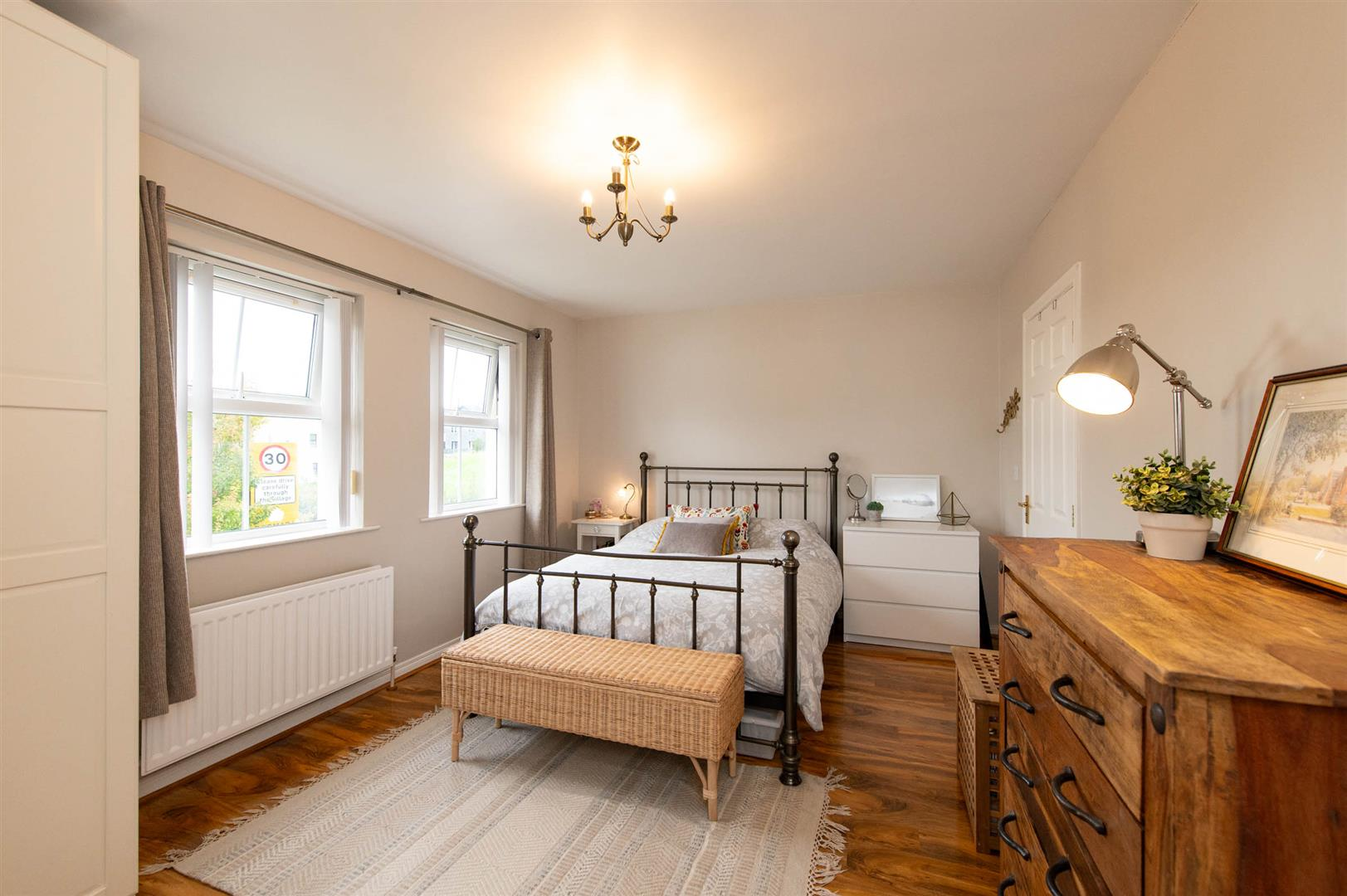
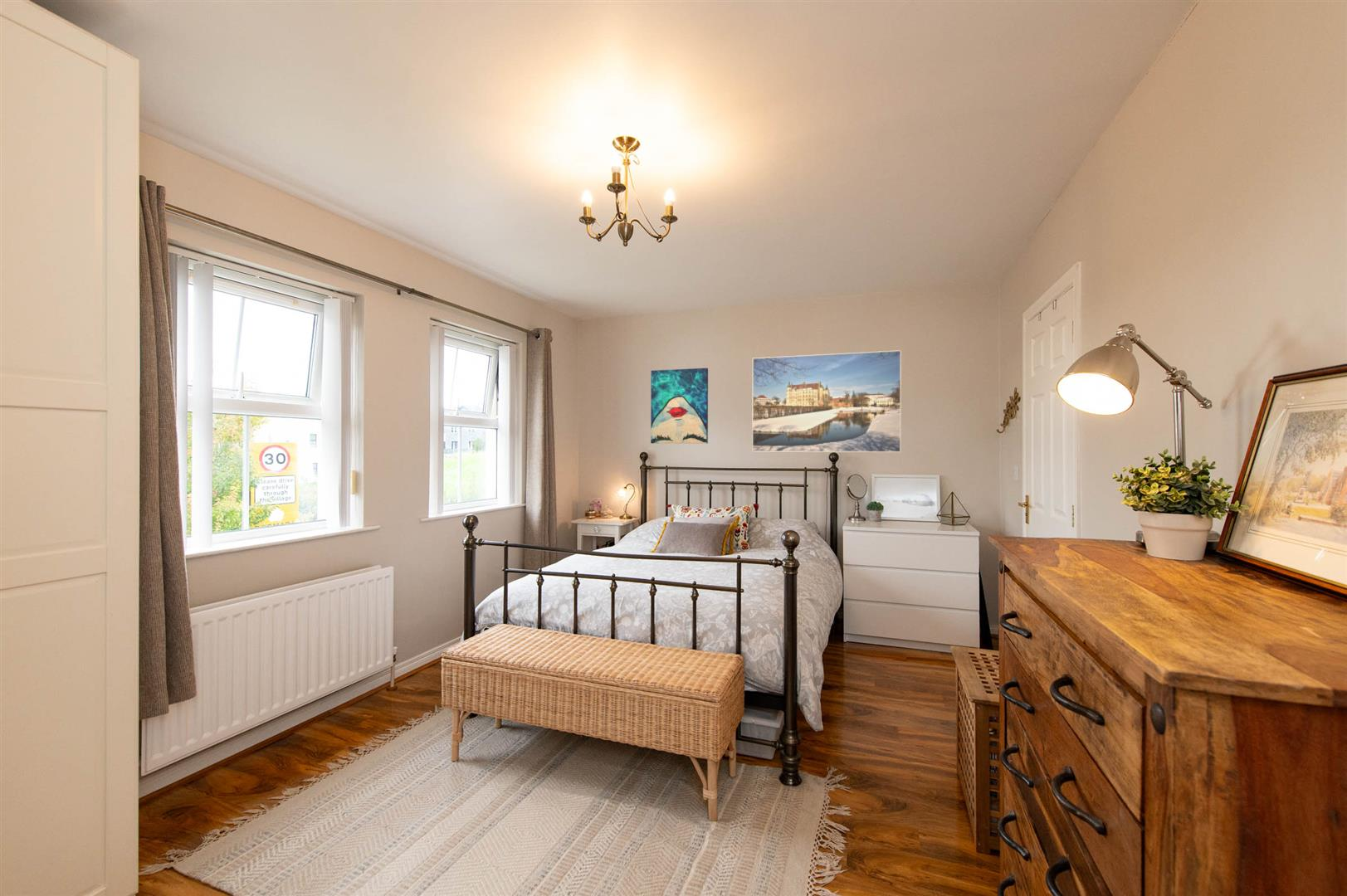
+ wall art [650,368,709,444]
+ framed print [751,349,902,453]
